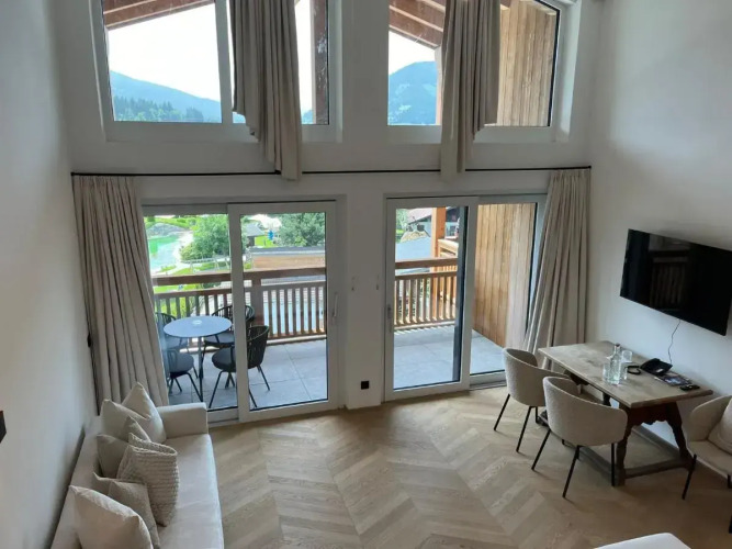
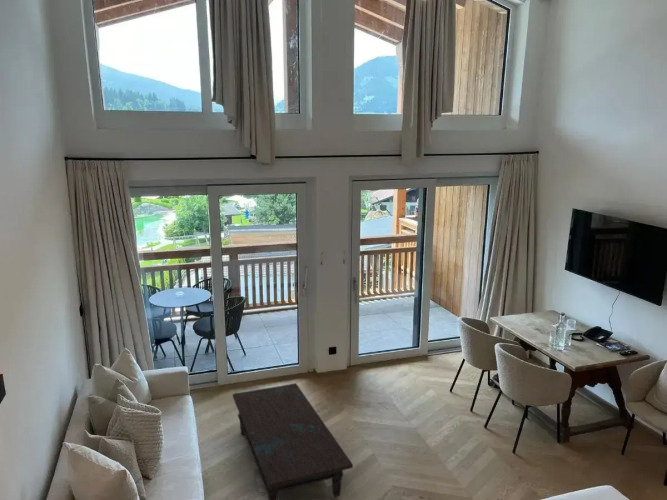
+ coffee table [232,382,354,500]
